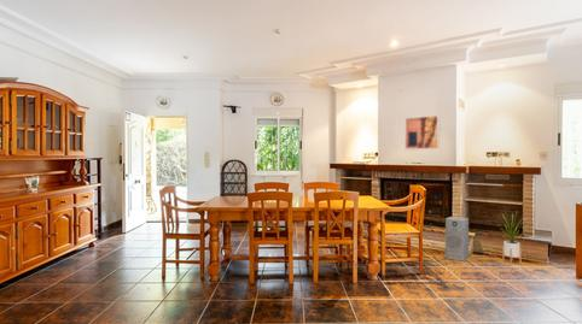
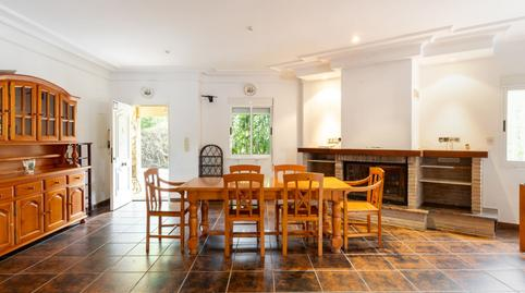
- wall art [403,113,441,152]
- house plant [496,210,530,265]
- air purifier [444,216,470,263]
